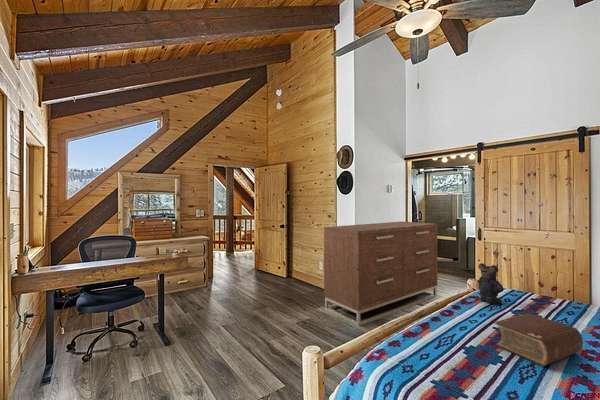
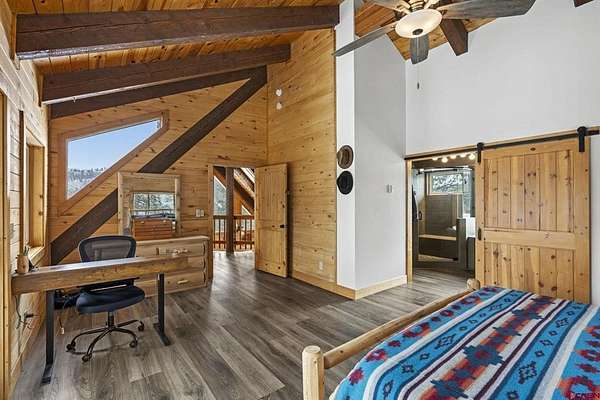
- bear [477,262,505,305]
- bible [493,312,584,368]
- dresser [323,221,438,327]
